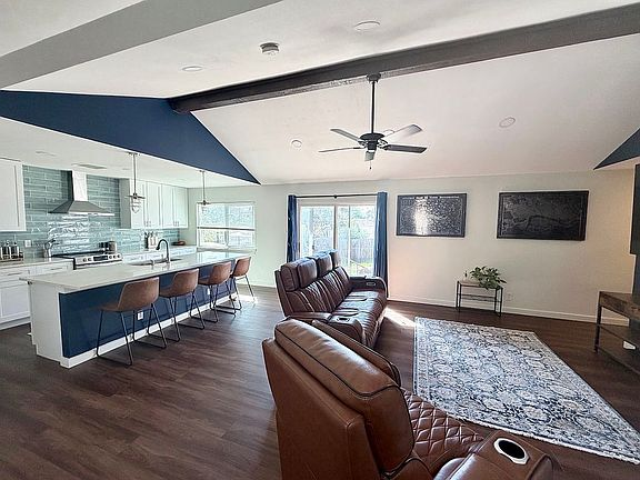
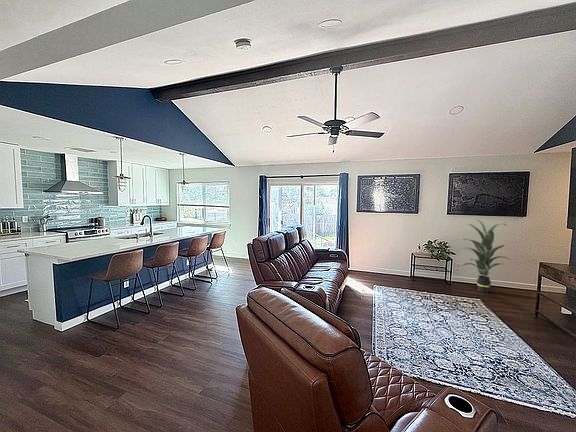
+ indoor plant [461,218,511,294]
